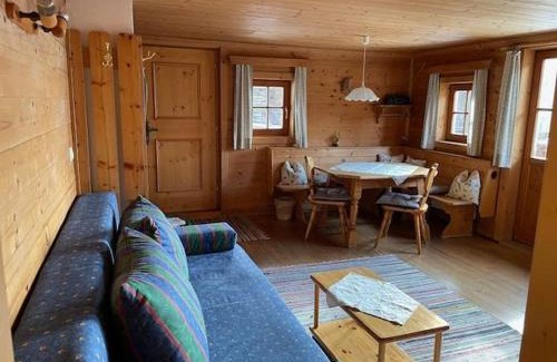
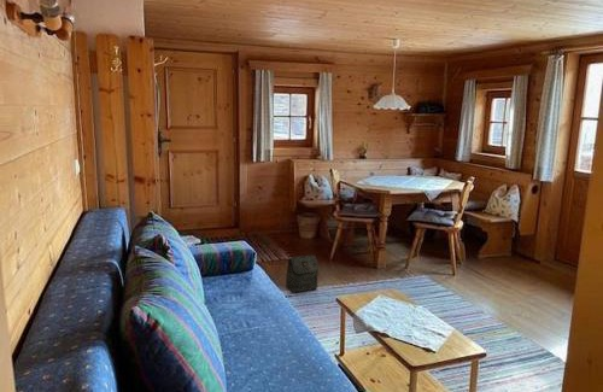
+ bag [285,254,320,294]
